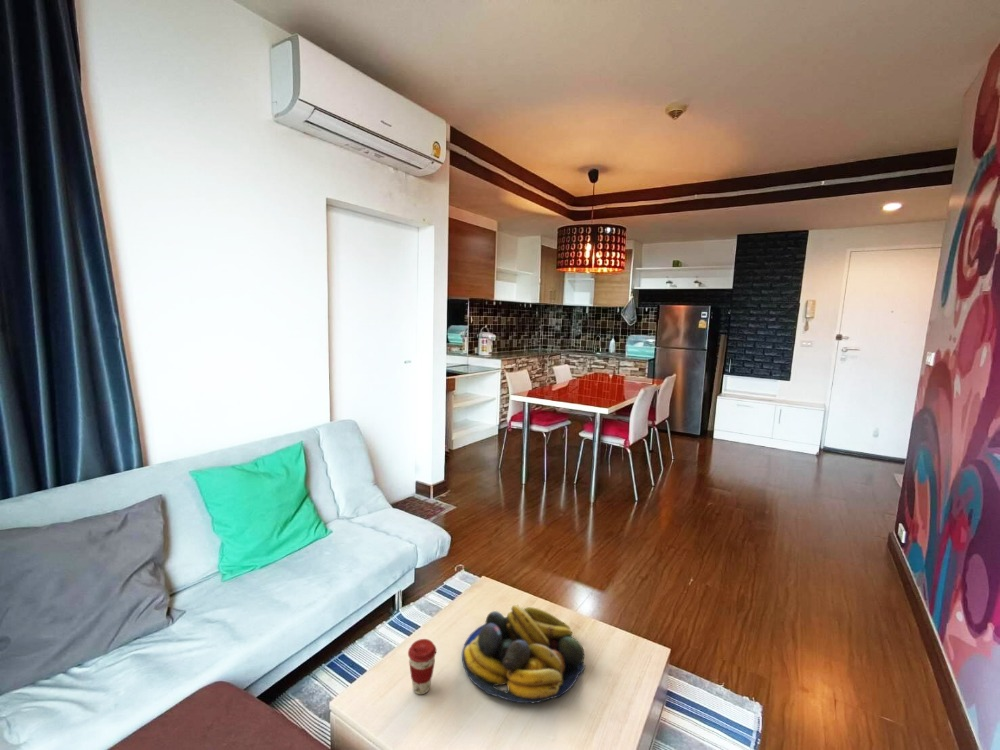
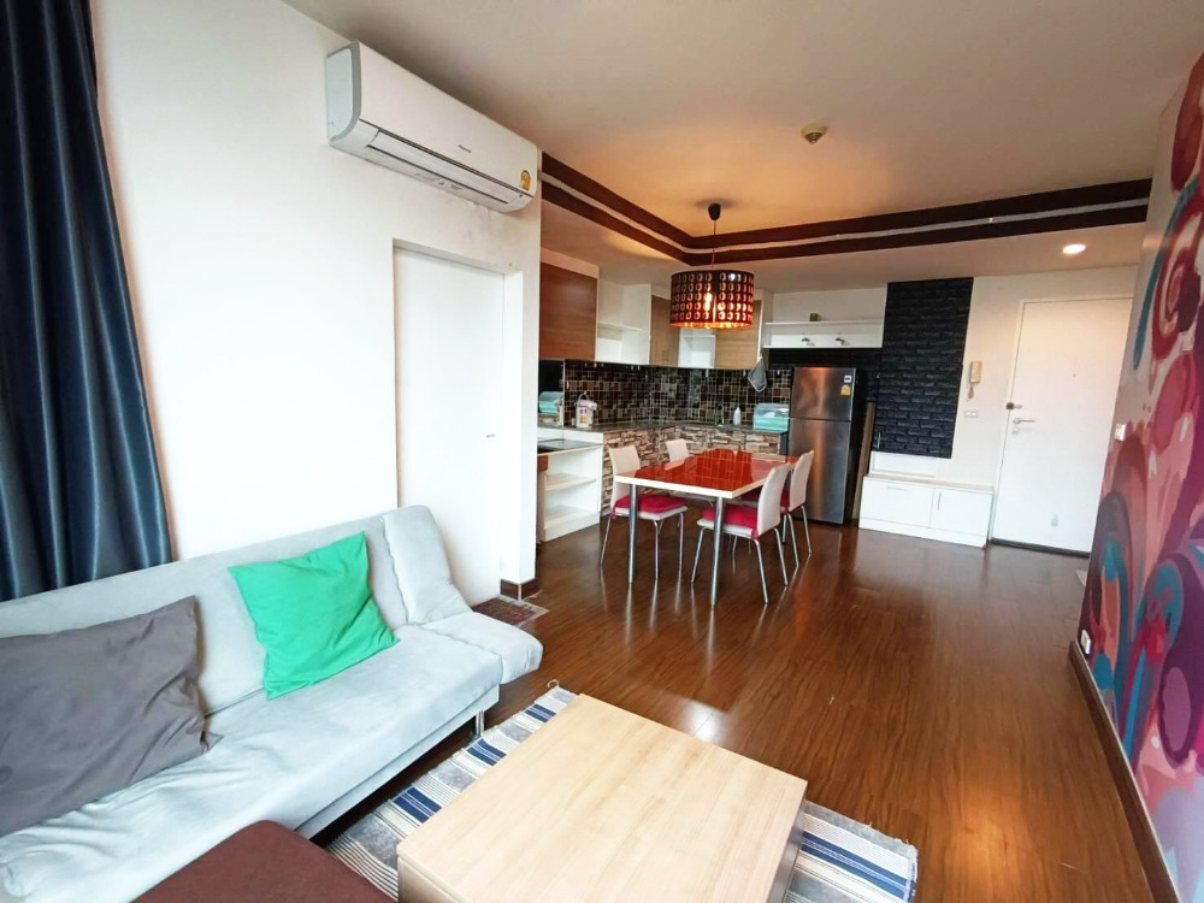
- coffee cup [407,638,437,695]
- fruit bowl [461,604,586,704]
